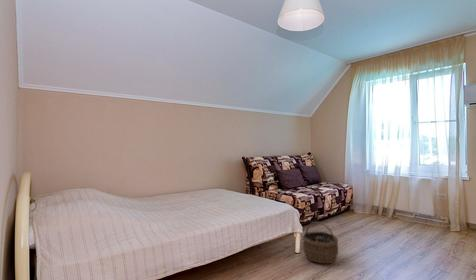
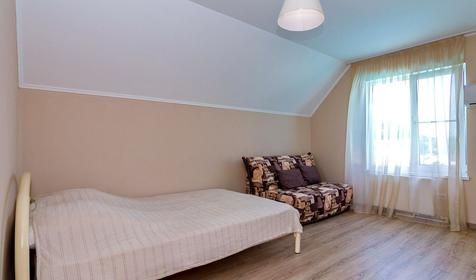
- wicker basket [302,221,339,264]
